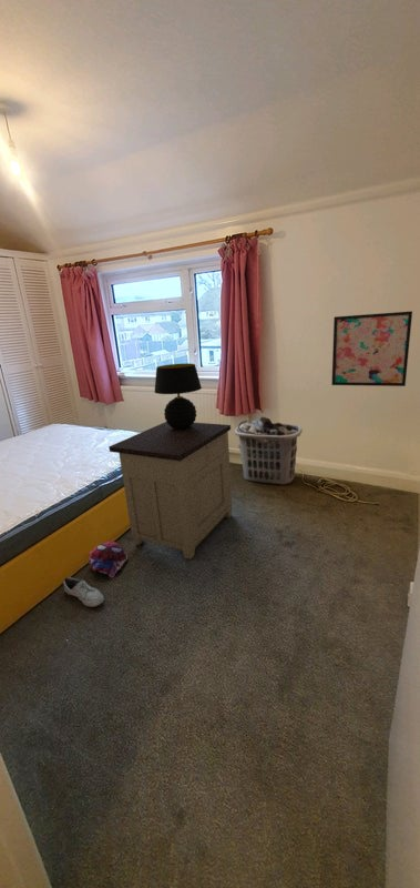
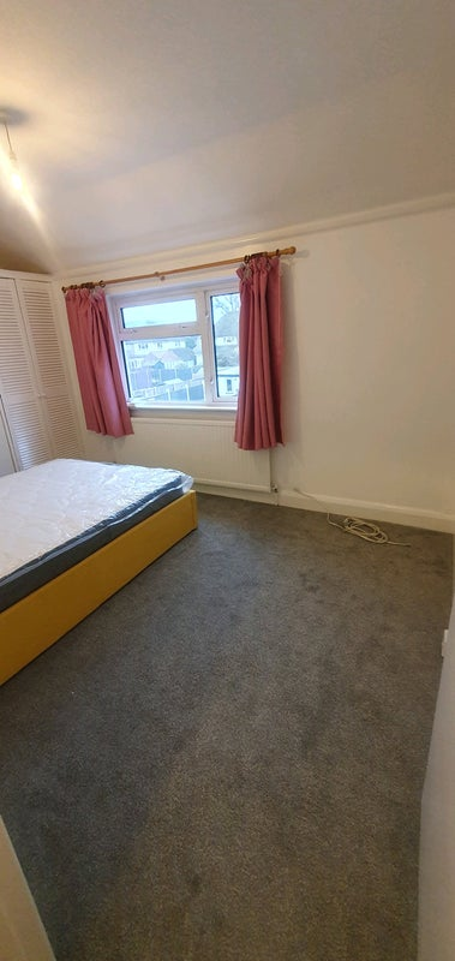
- nightstand [107,421,233,561]
- table lamp [154,362,203,430]
- plush toy [88,541,129,578]
- shoe [62,576,105,608]
- wall art [330,310,413,387]
- clothes hamper [234,416,304,486]
